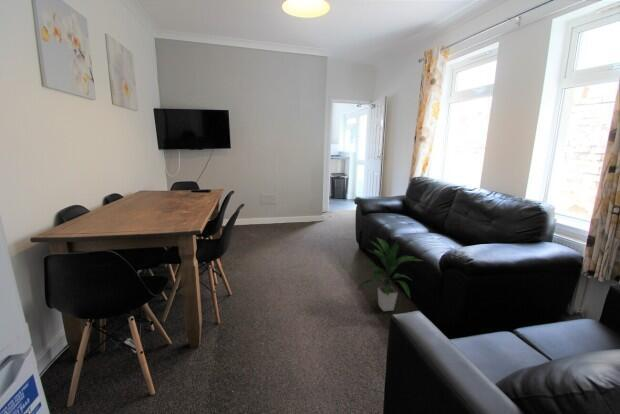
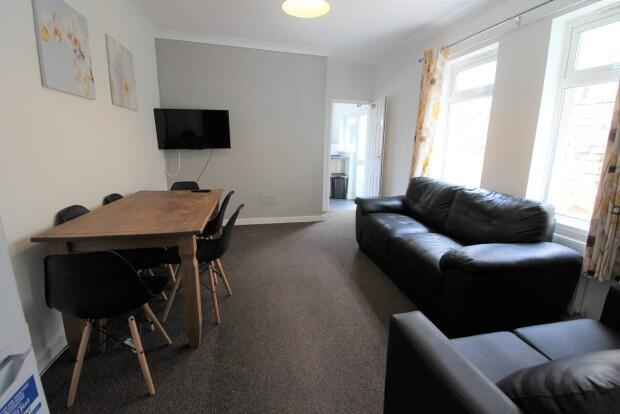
- indoor plant [355,237,424,312]
